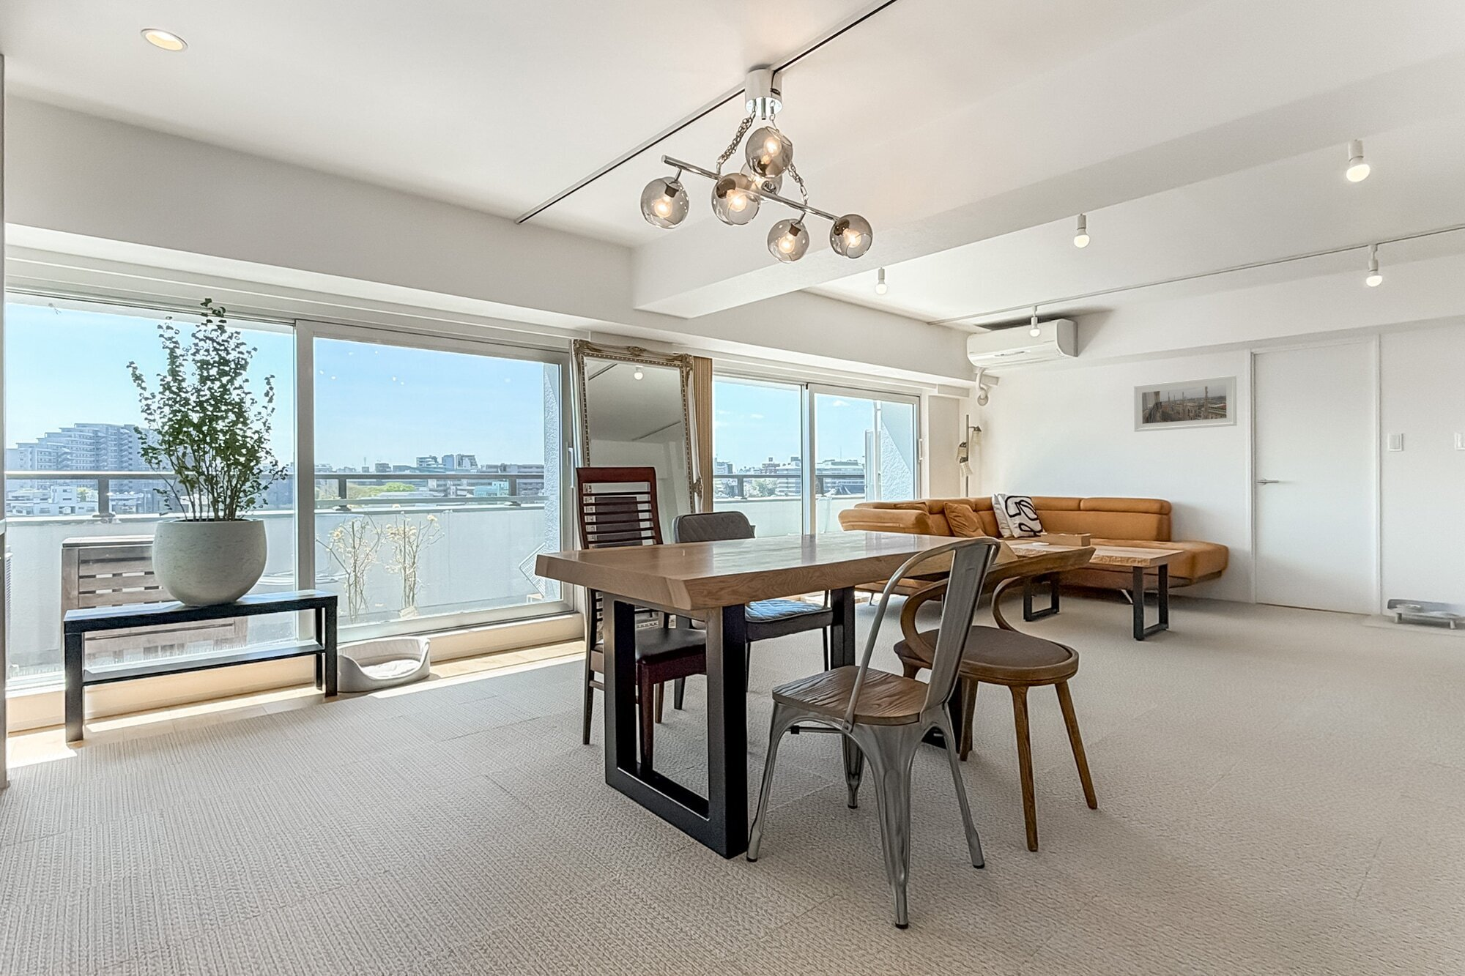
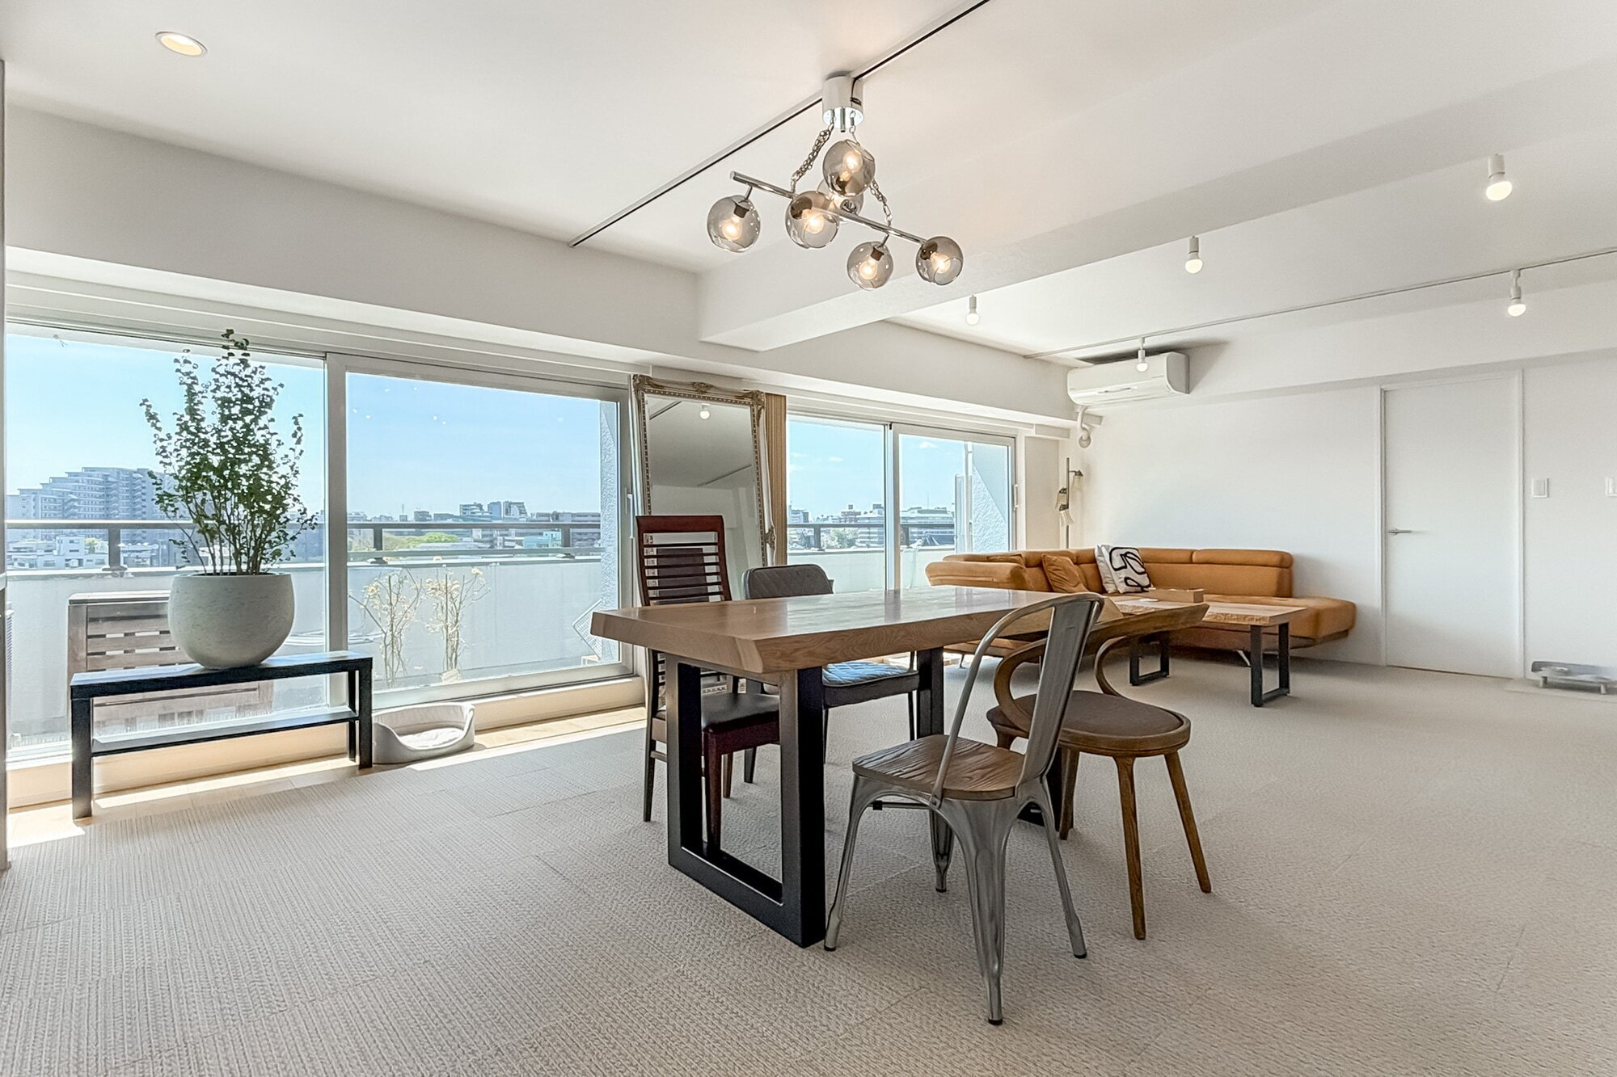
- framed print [1133,375,1237,432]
